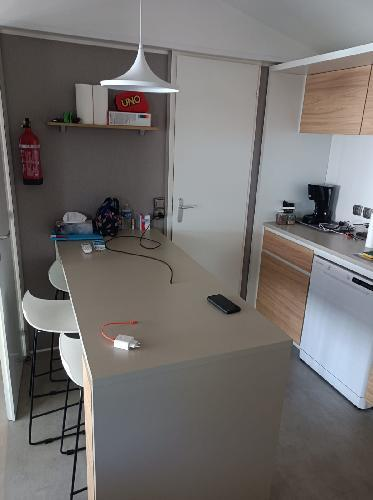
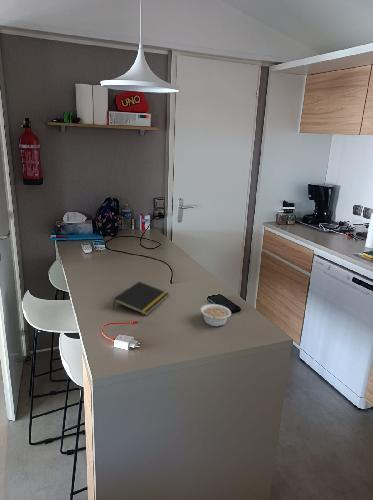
+ notepad [112,281,170,316]
+ legume [199,303,232,327]
